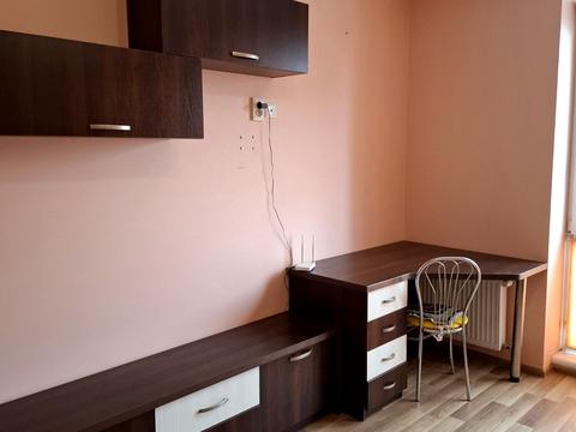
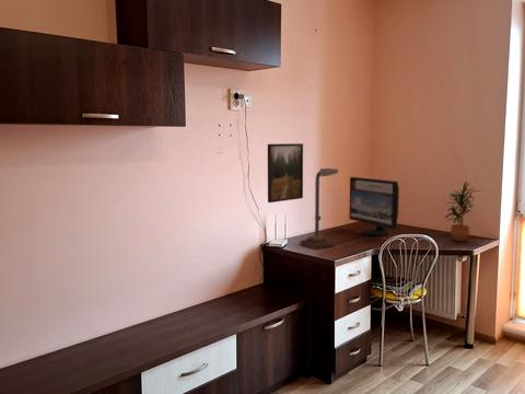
+ desk lamp [300,167,339,250]
+ computer monitor [348,176,400,237]
+ potted plant [444,181,480,242]
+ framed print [267,142,304,204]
